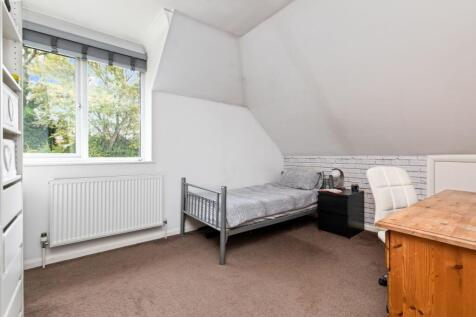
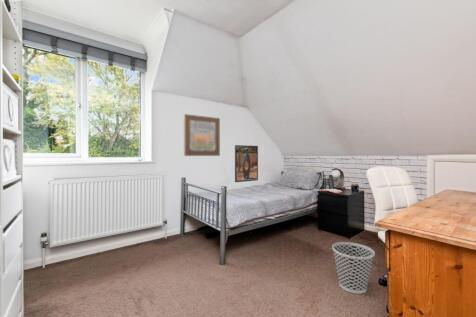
+ wastebasket [331,241,376,295]
+ wall art [183,113,221,157]
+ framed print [234,144,259,183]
